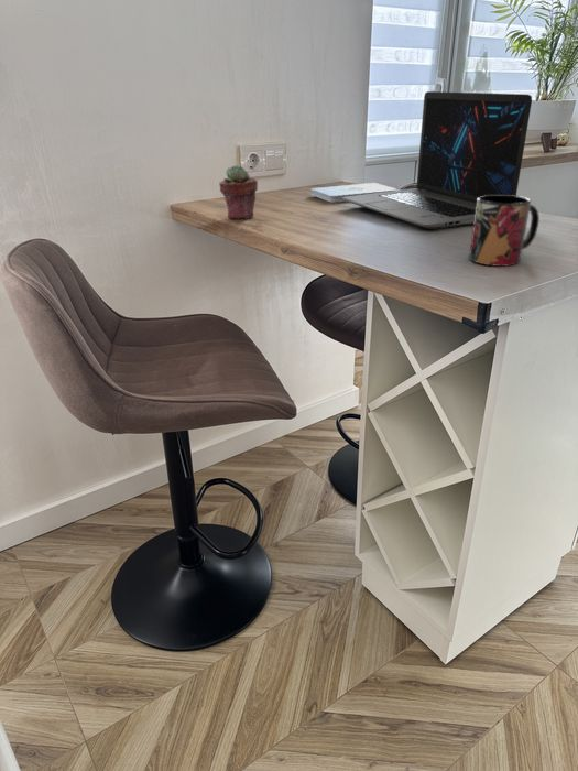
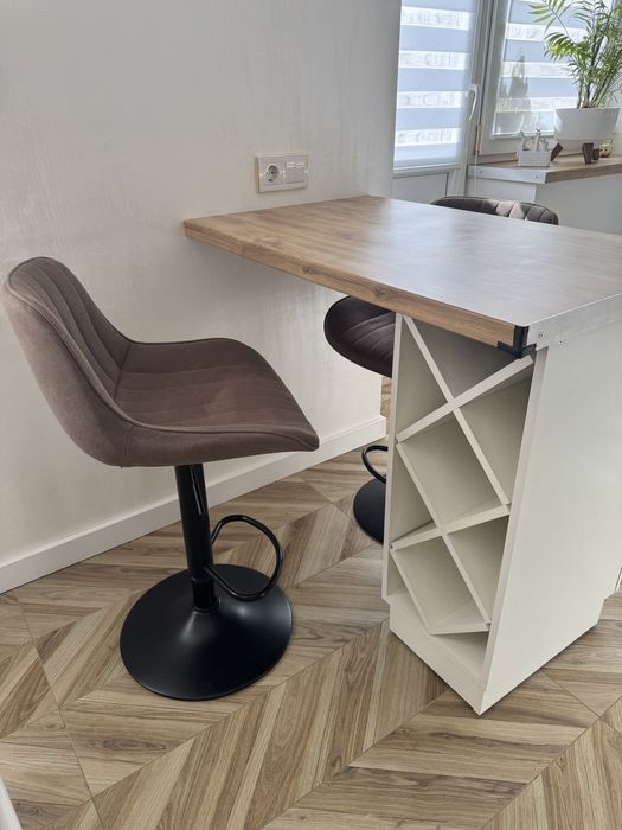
- notepad [310,182,397,204]
- potted succulent [218,164,259,220]
- mug [468,195,541,268]
- laptop [342,90,533,231]
